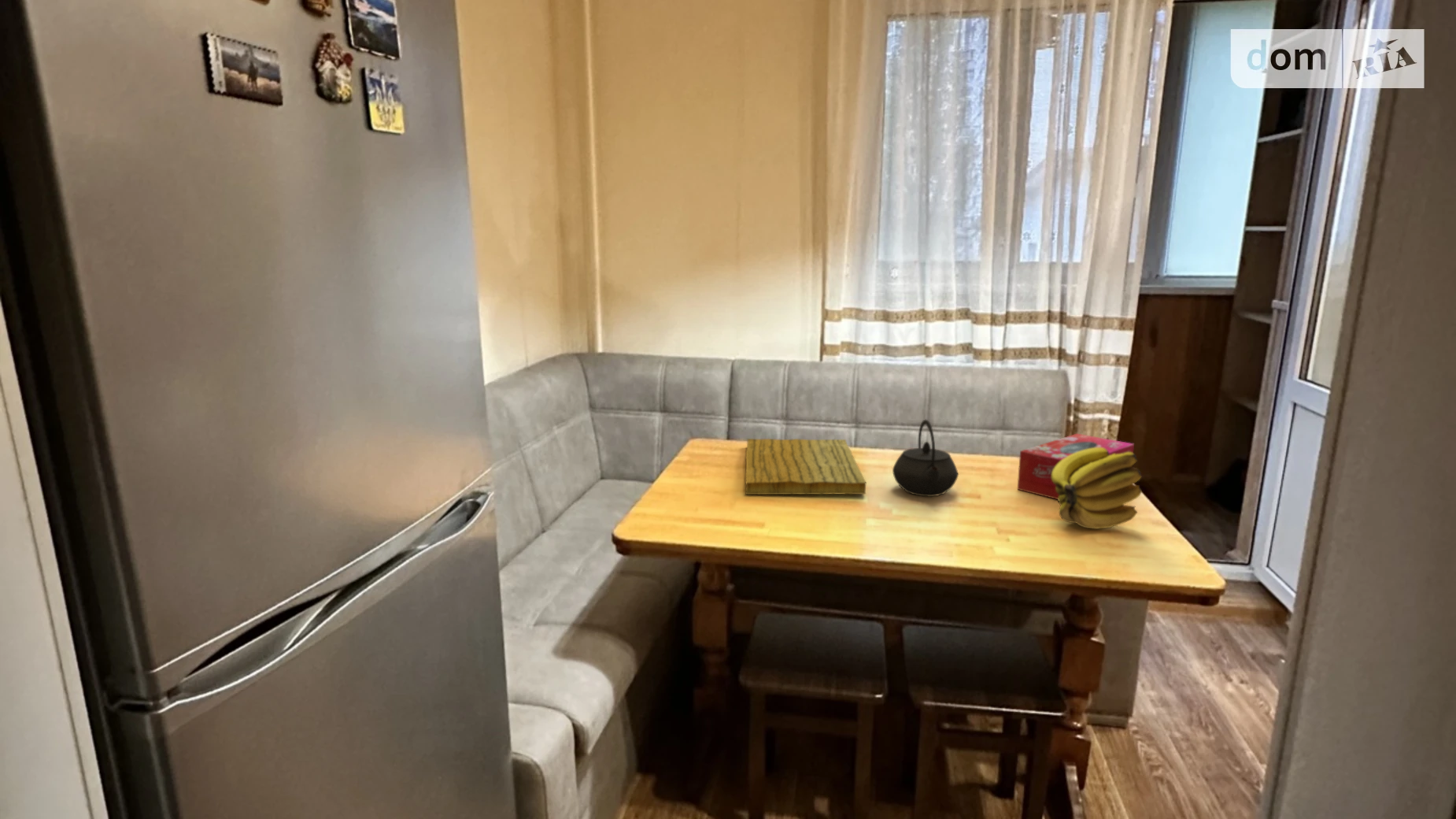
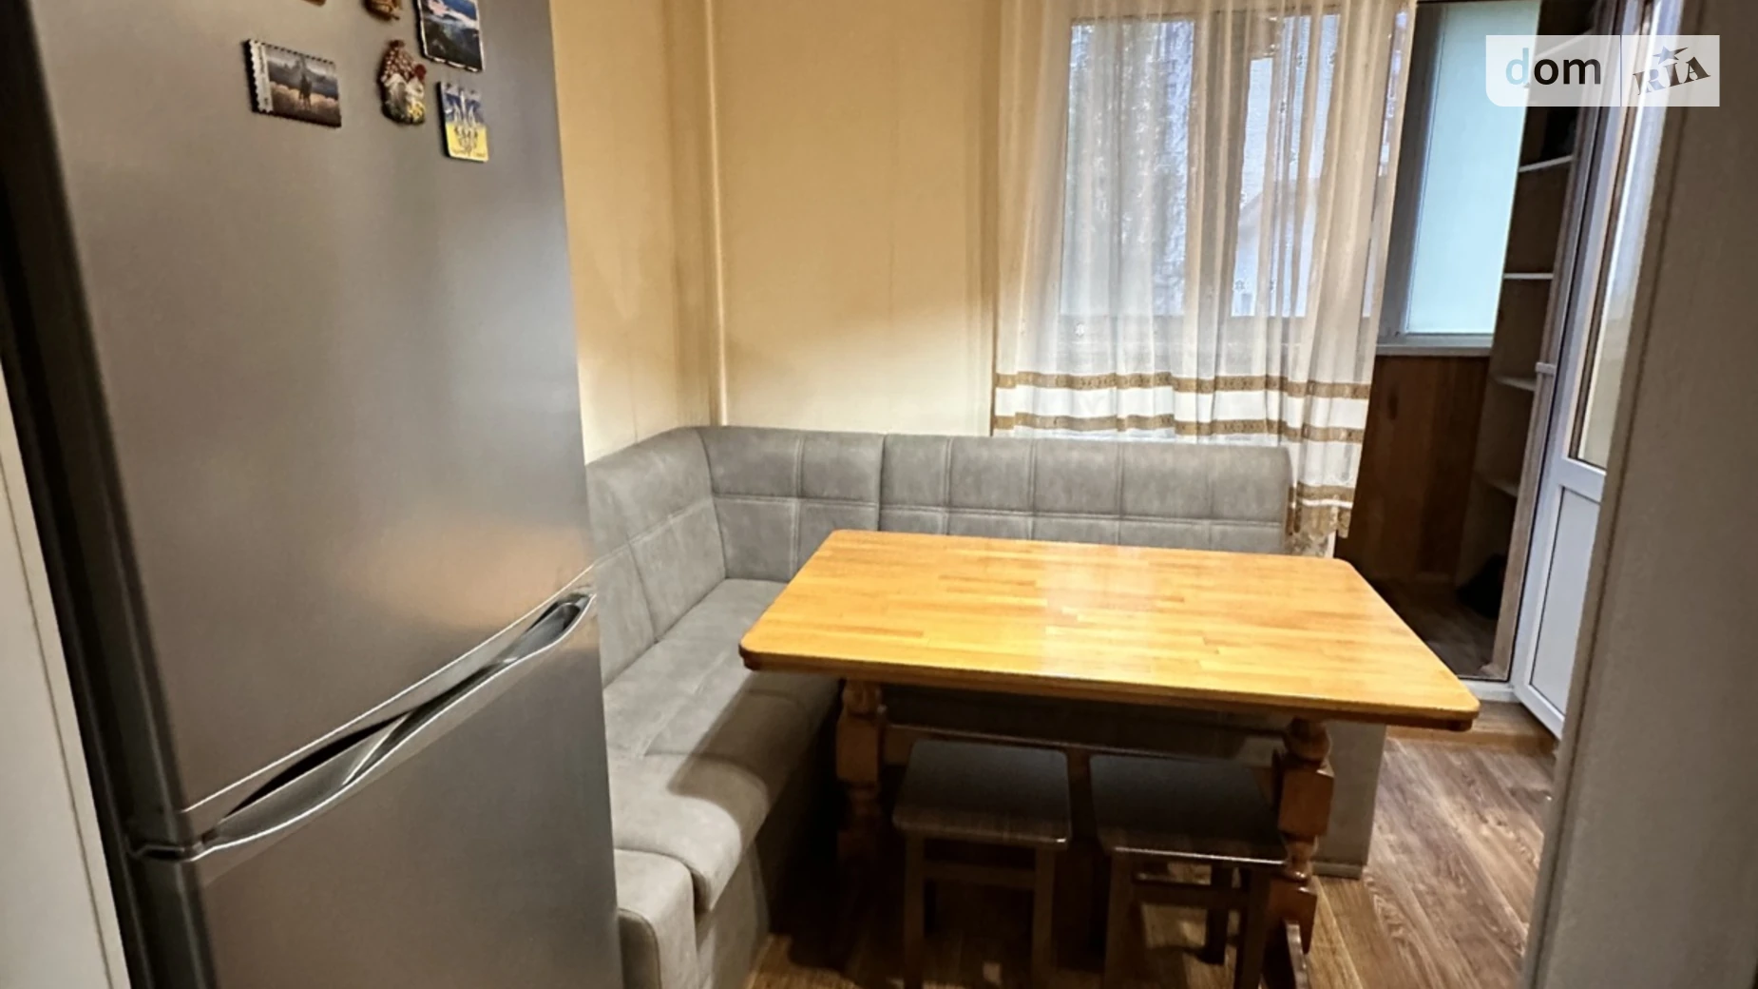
- kettle [892,419,959,497]
- tissue box [1017,433,1135,500]
- banana [1051,447,1143,530]
- cutting board [745,438,867,495]
